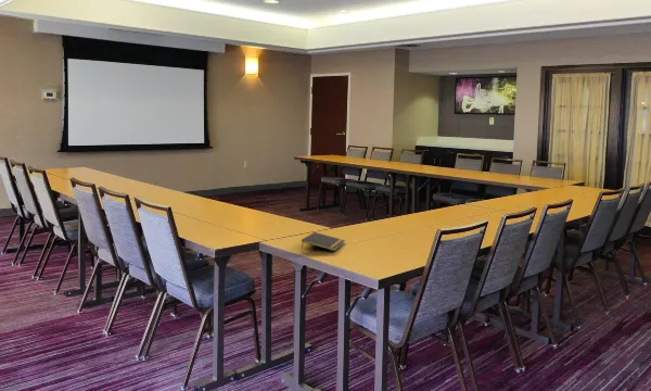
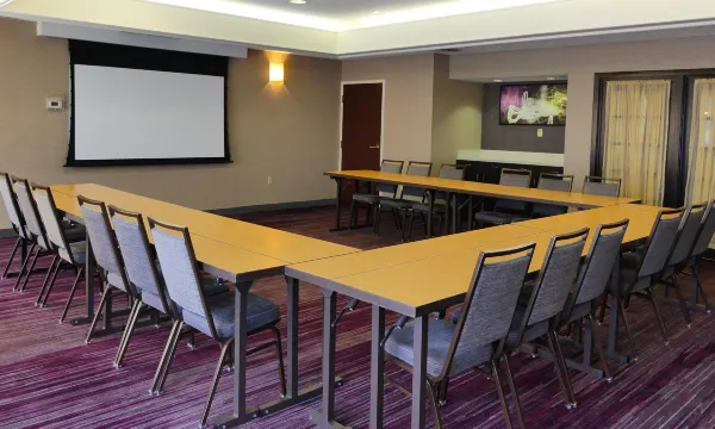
- notepad [301,231,346,252]
